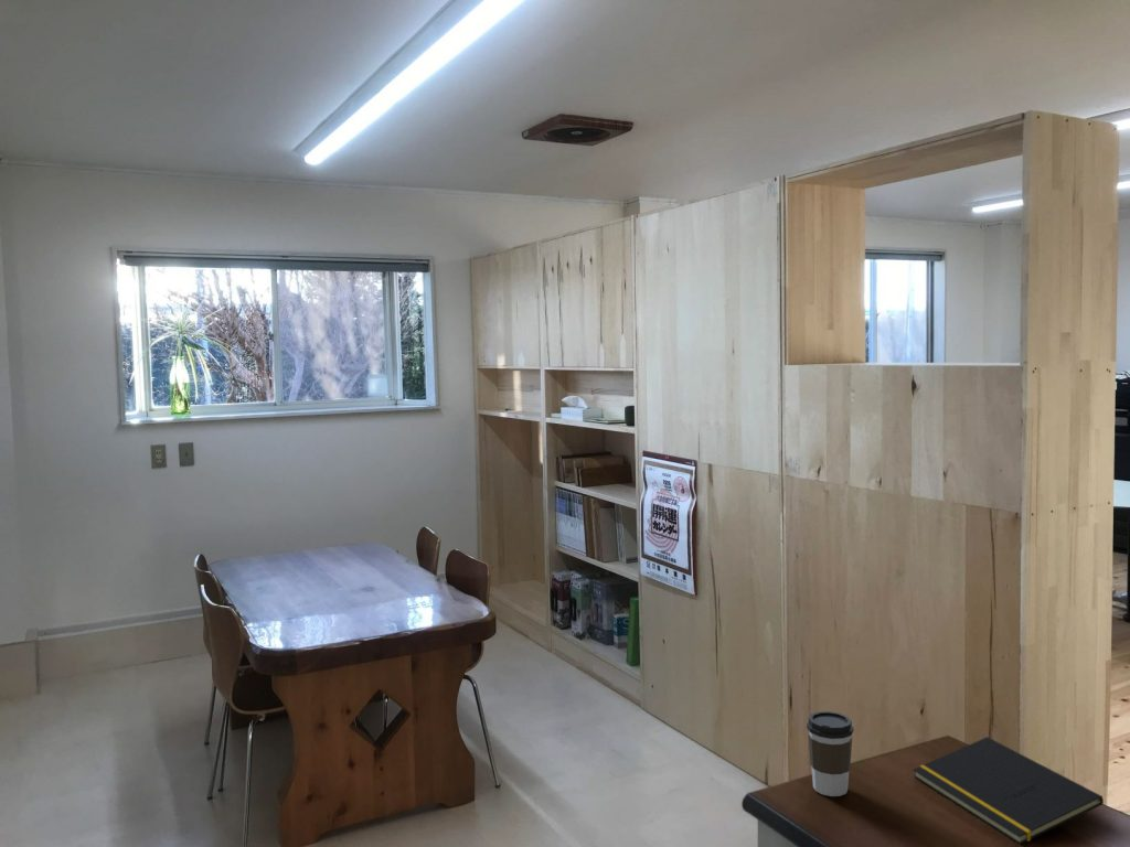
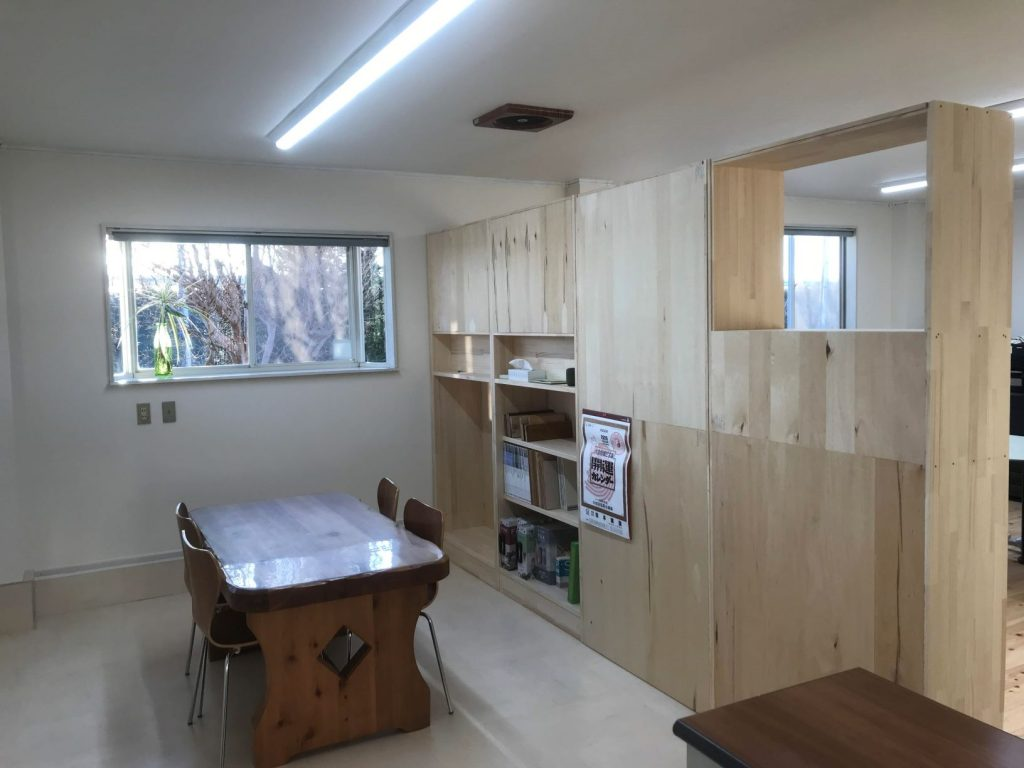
- notepad [913,736,1105,846]
- coffee cup [806,710,854,797]
